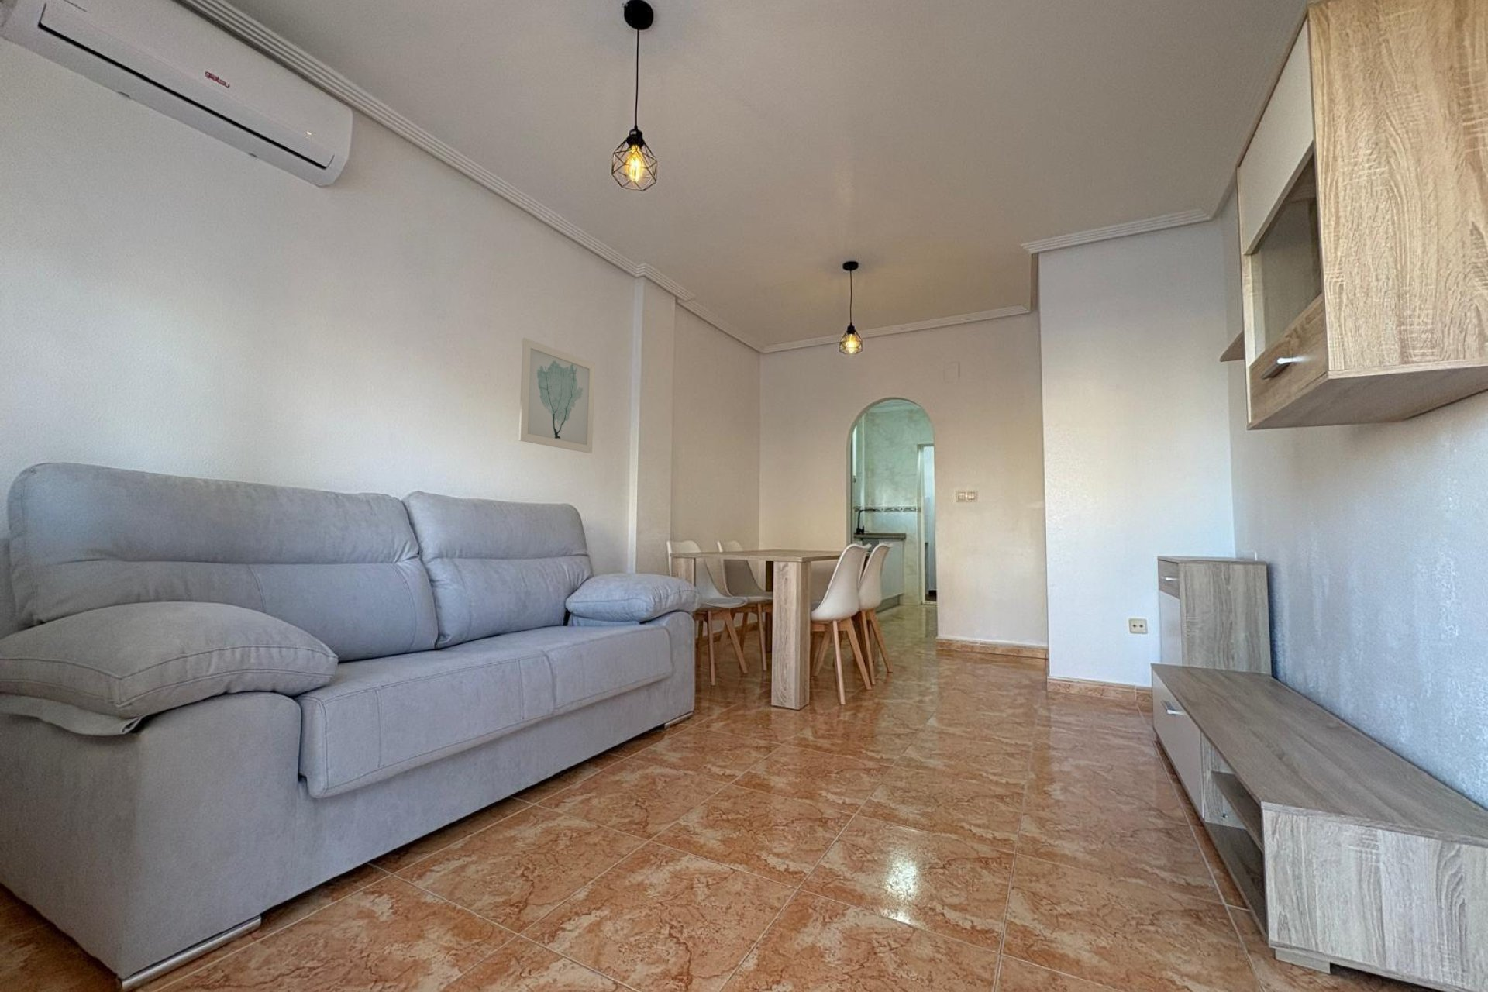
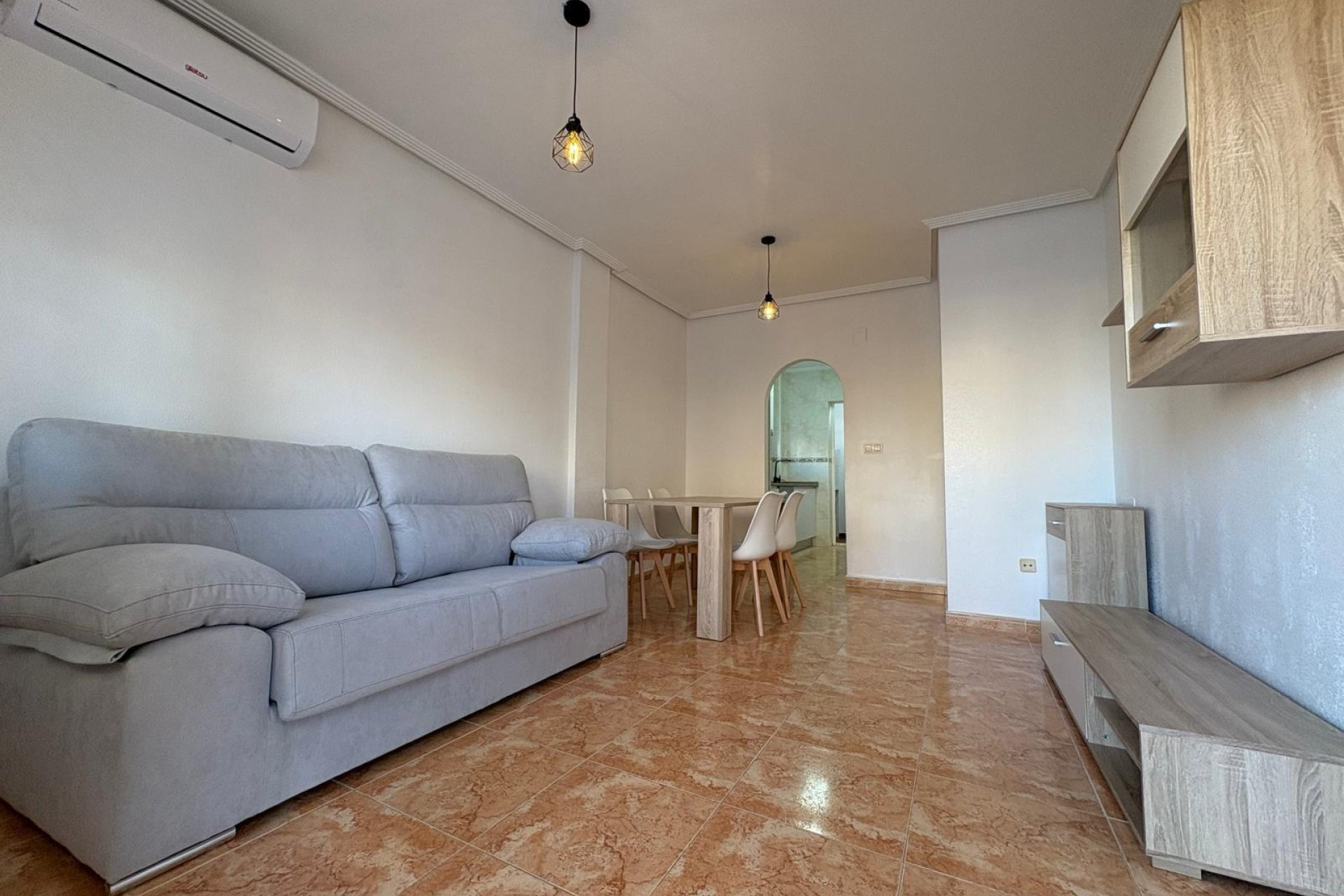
- wall art [518,337,596,454]
